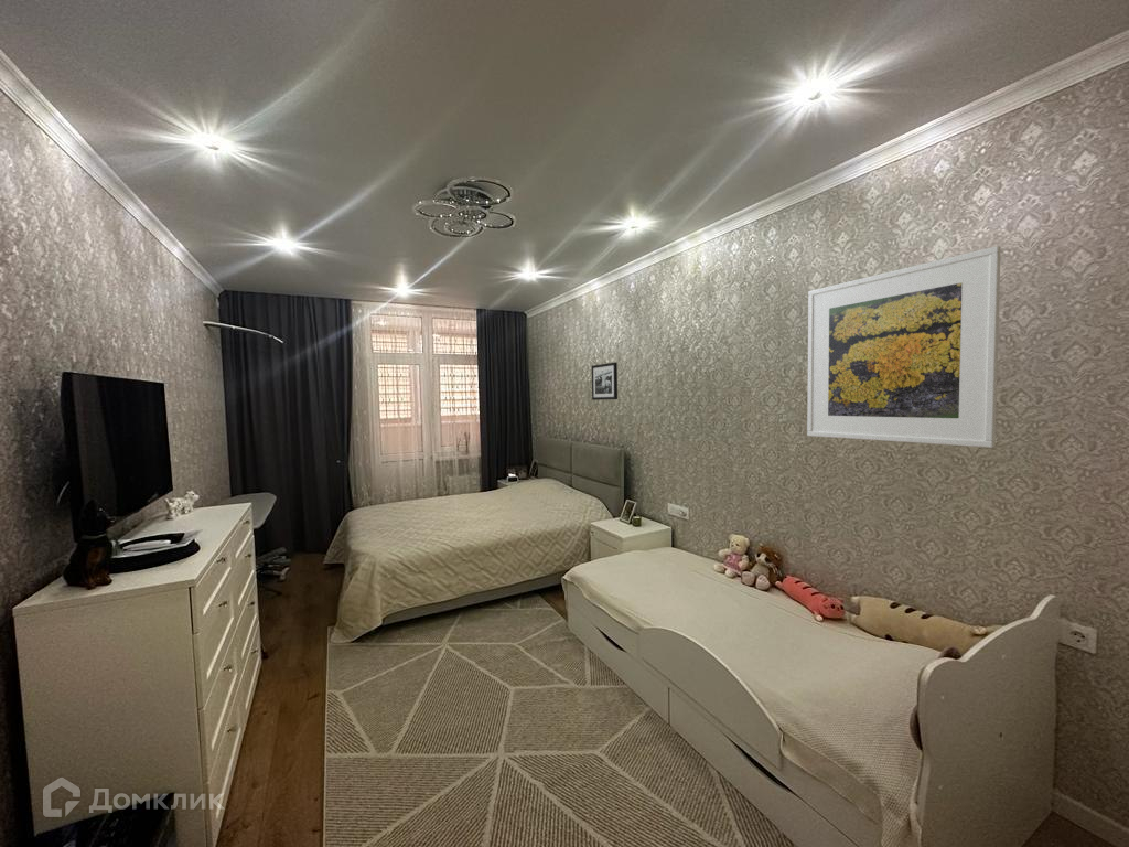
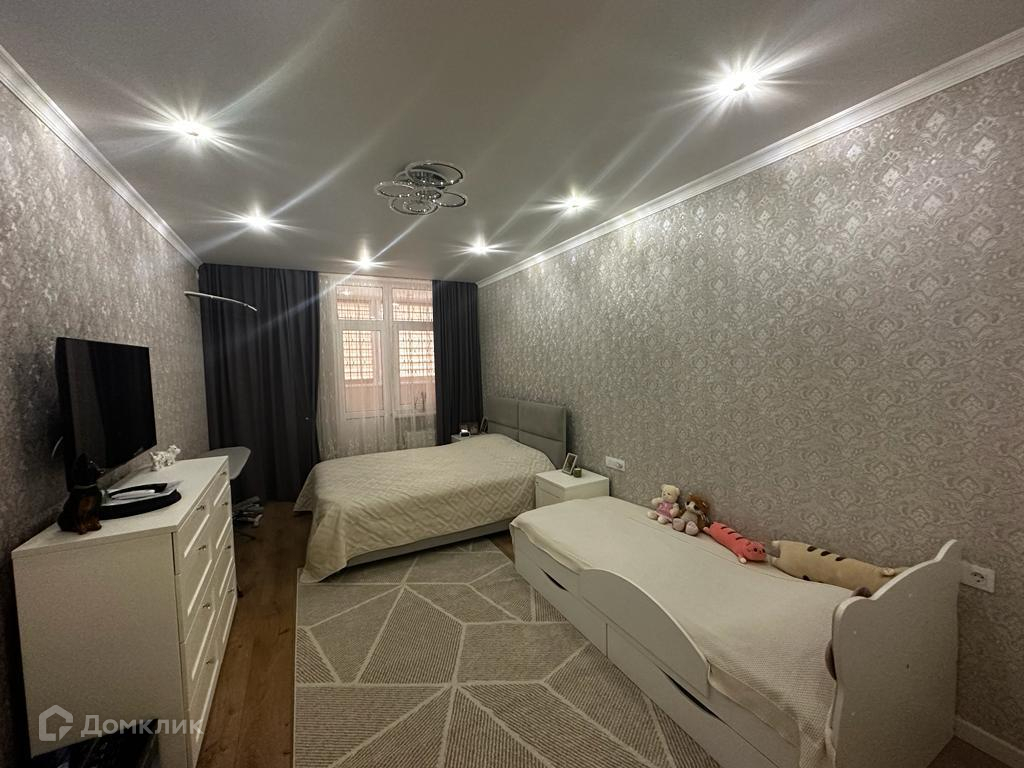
- picture frame [591,361,619,401]
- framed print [806,245,1002,449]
